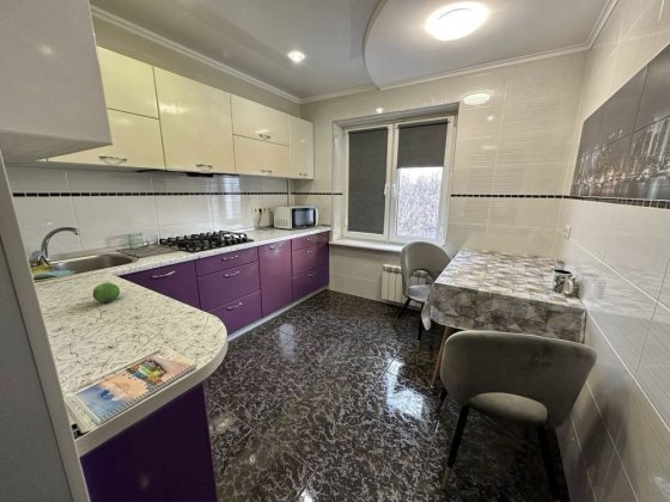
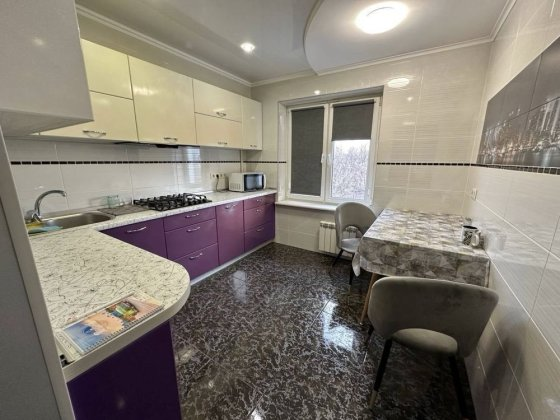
- fruit [92,282,121,304]
